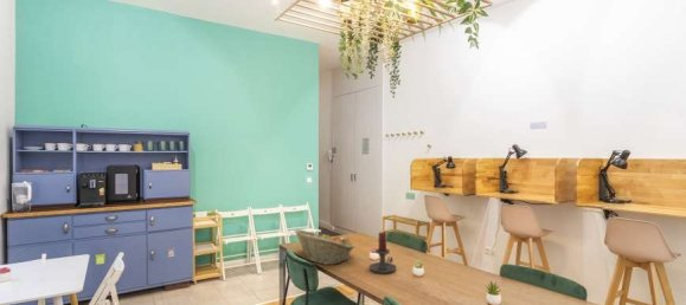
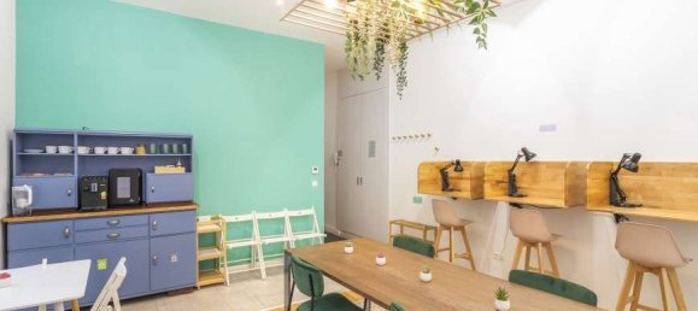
- candle holder [367,231,397,274]
- fruit basket [293,228,355,266]
